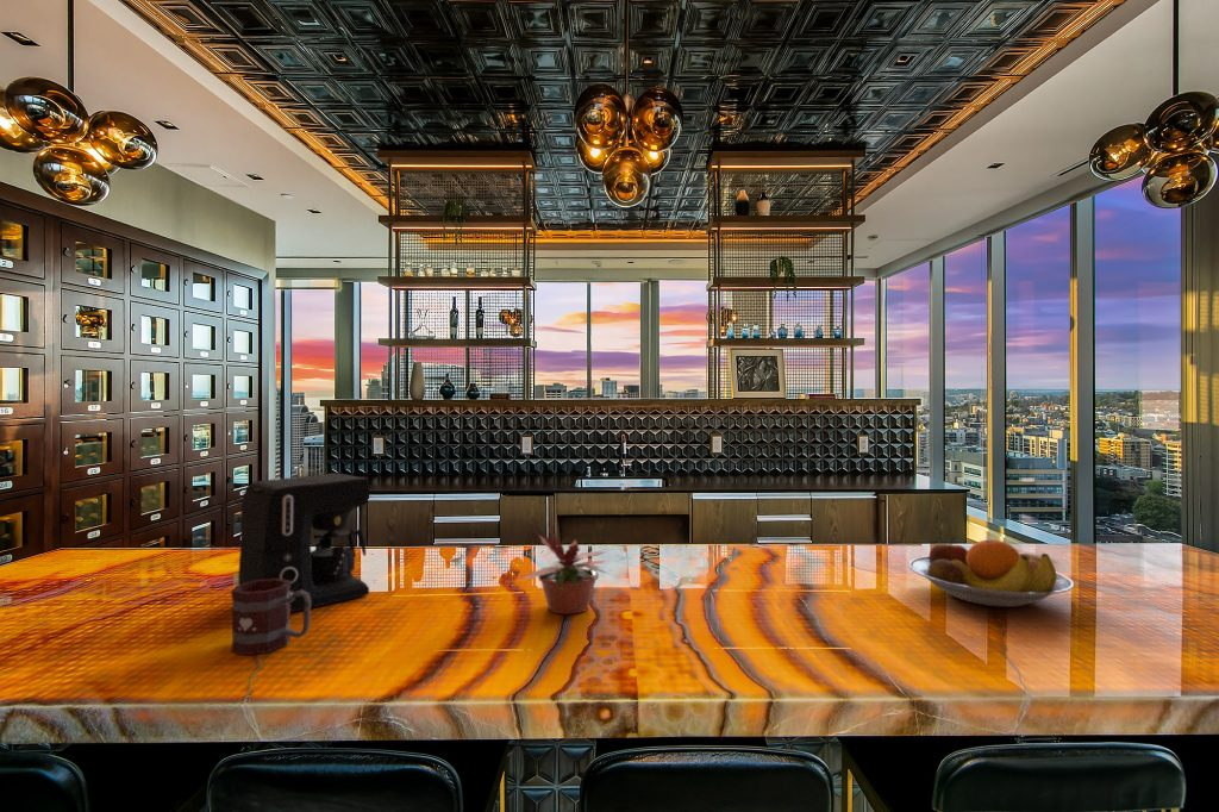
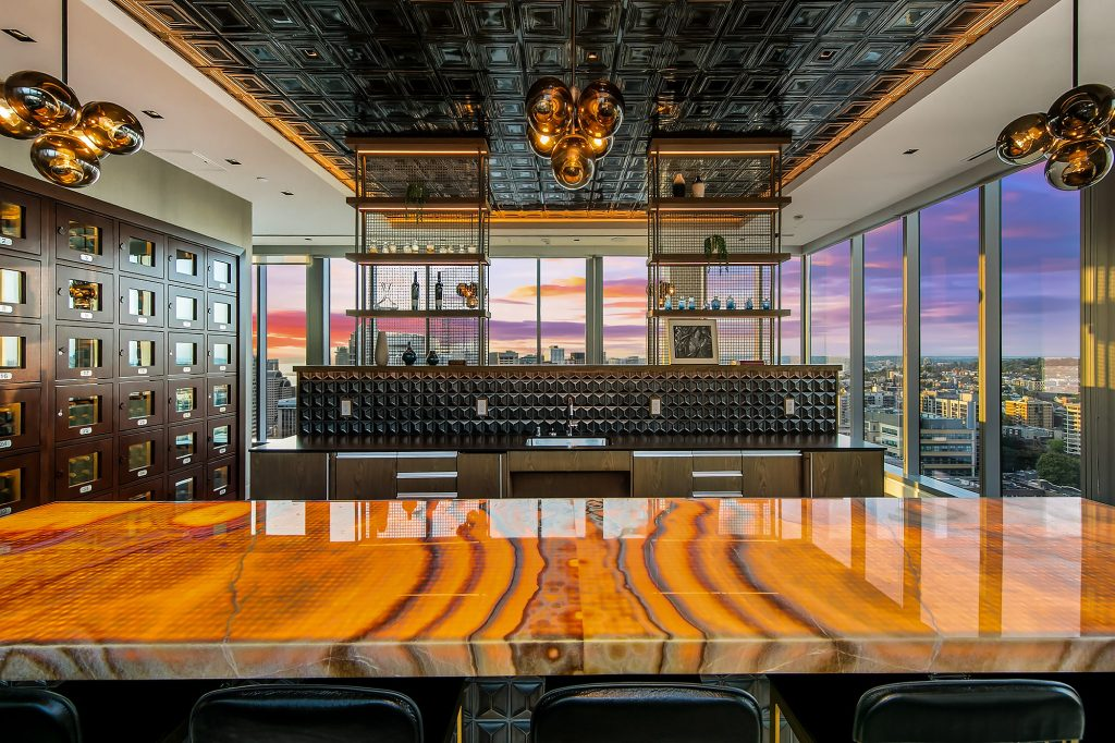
- fruit bowl [907,536,1075,608]
- mug [230,579,312,656]
- potted plant [520,524,611,616]
- coffee maker [237,473,370,613]
